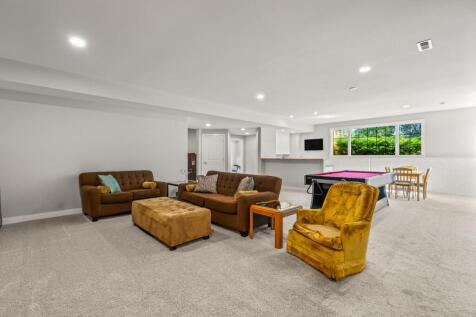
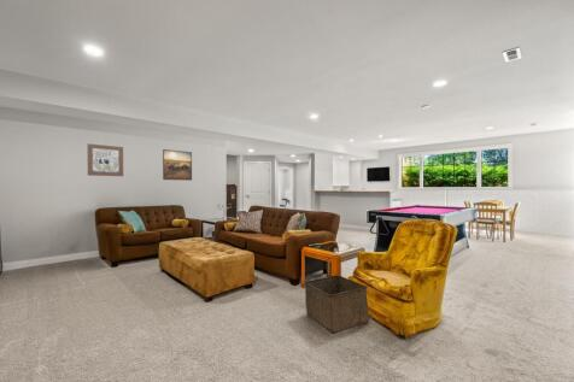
+ storage bin [303,275,370,335]
+ wall art [87,142,124,177]
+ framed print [162,148,193,182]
